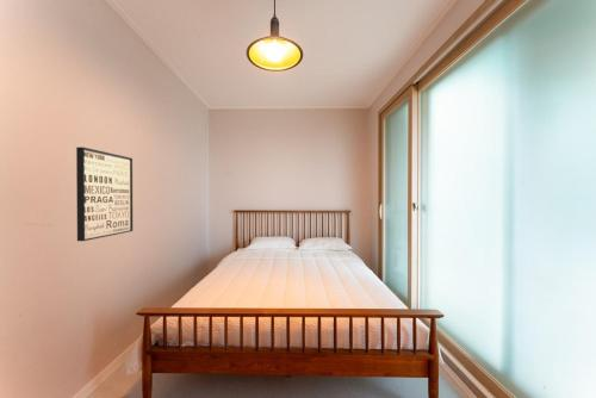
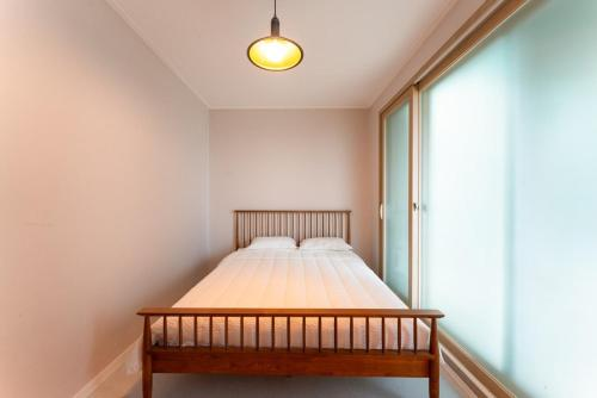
- wall art [75,147,134,242]
